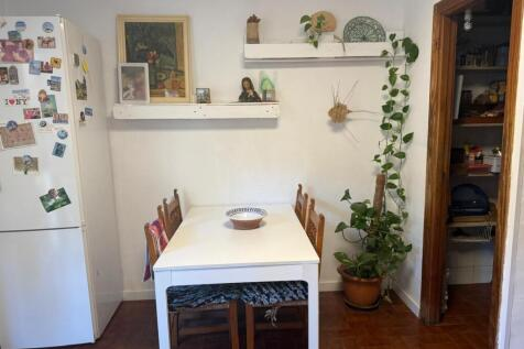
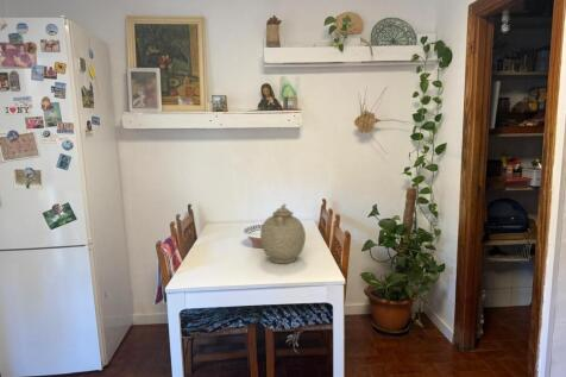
+ teapot [259,202,307,264]
